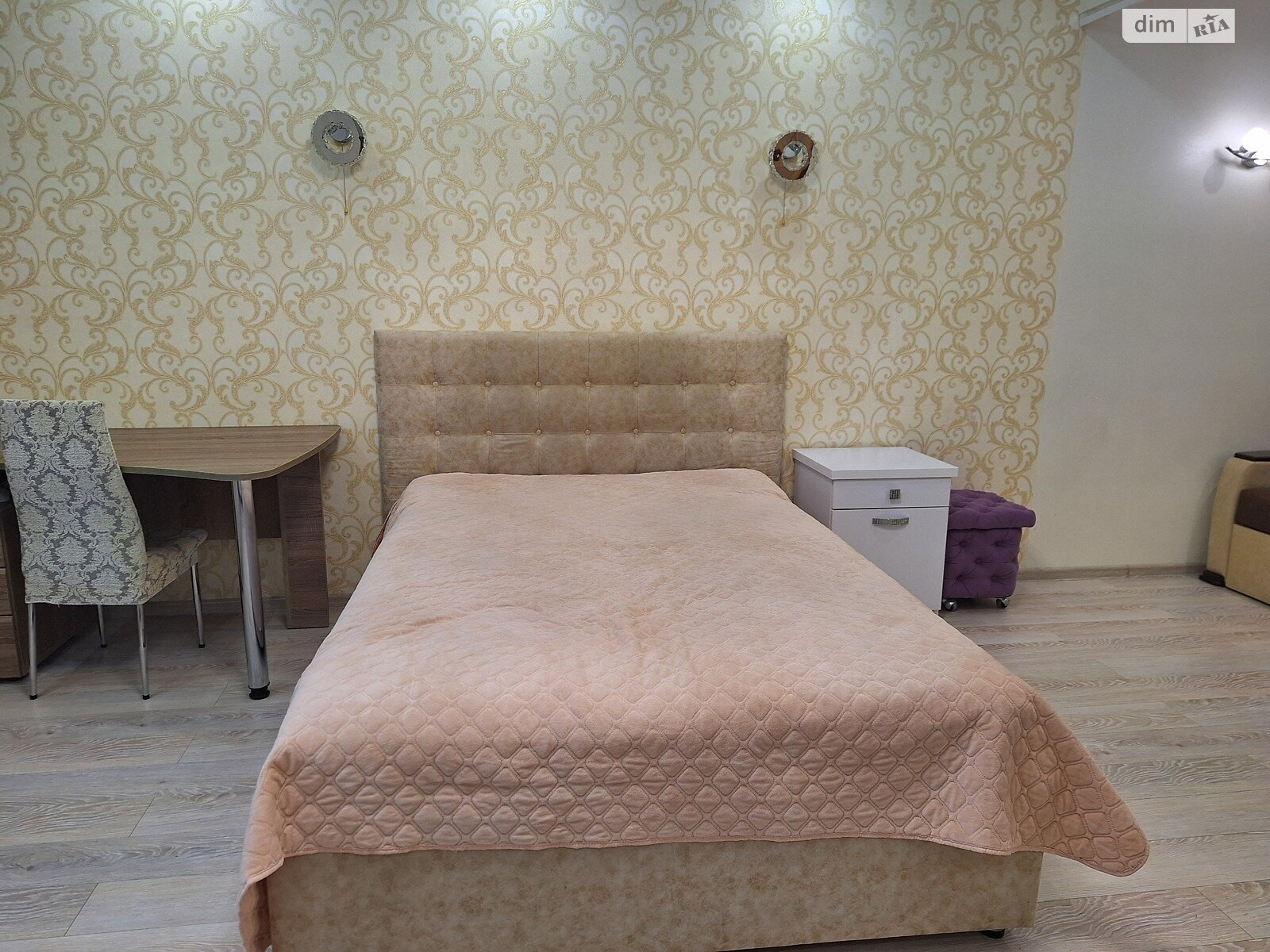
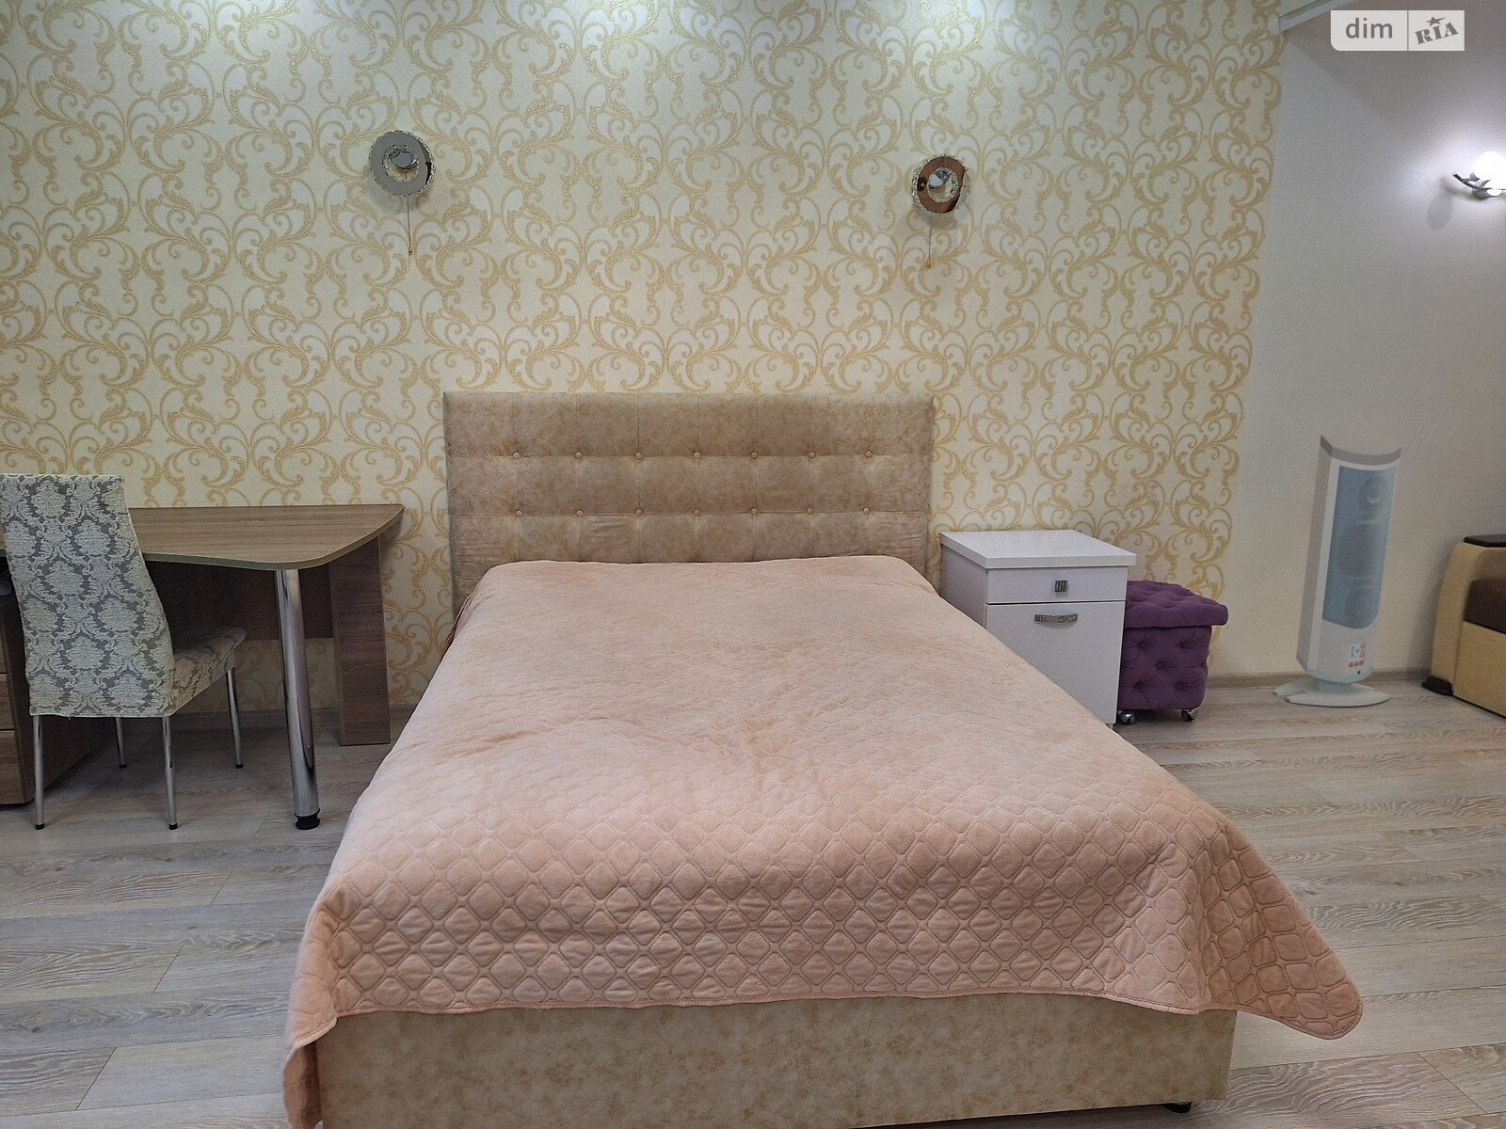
+ air purifier [1271,426,1403,708]
